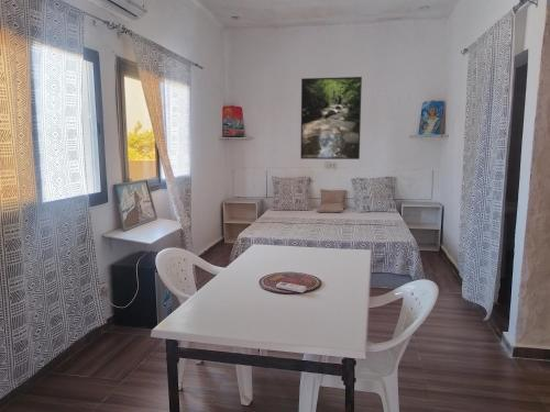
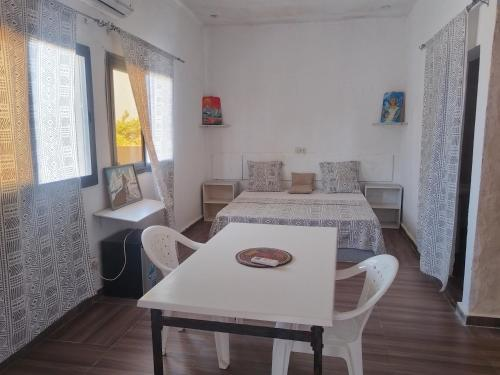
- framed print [299,76,363,160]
